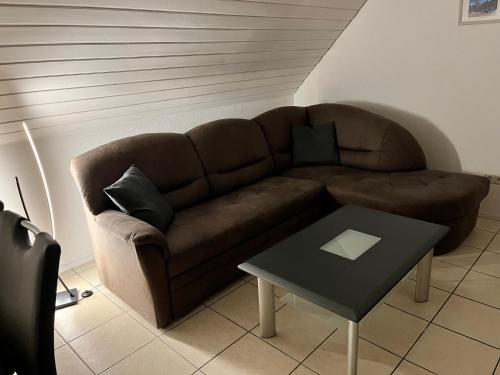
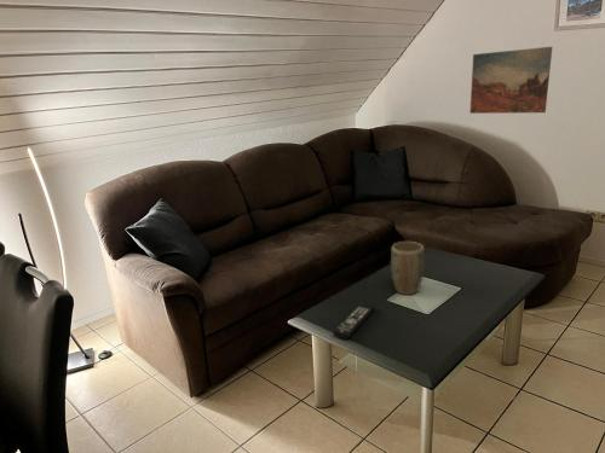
+ plant pot [390,240,425,296]
+ remote control [332,301,376,341]
+ wall art [468,46,553,115]
